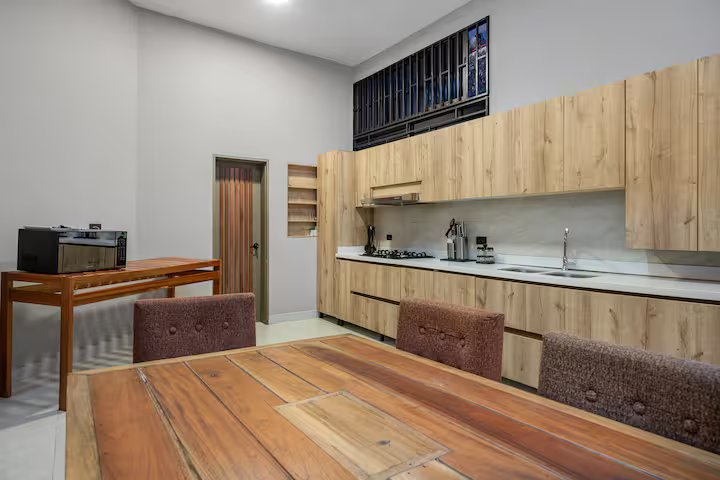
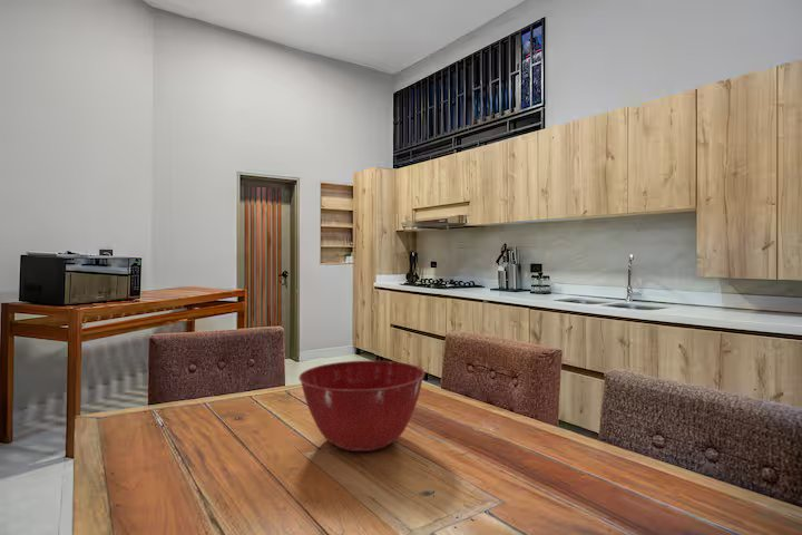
+ mixing bowl [297,360,426,453]
